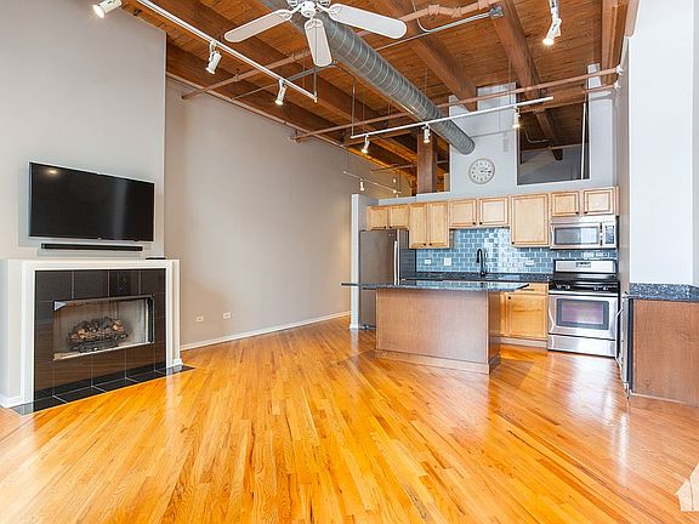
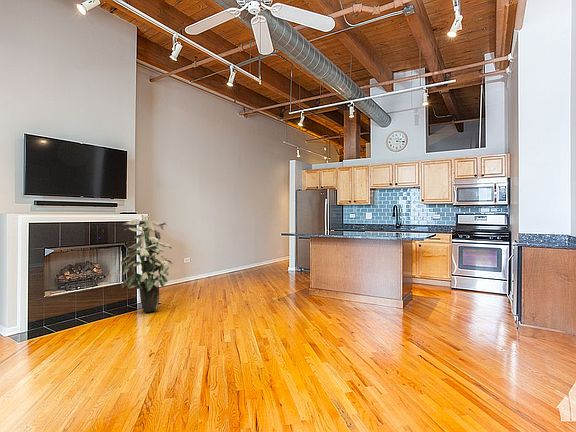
+ indoor plant [120,214,174,313]
